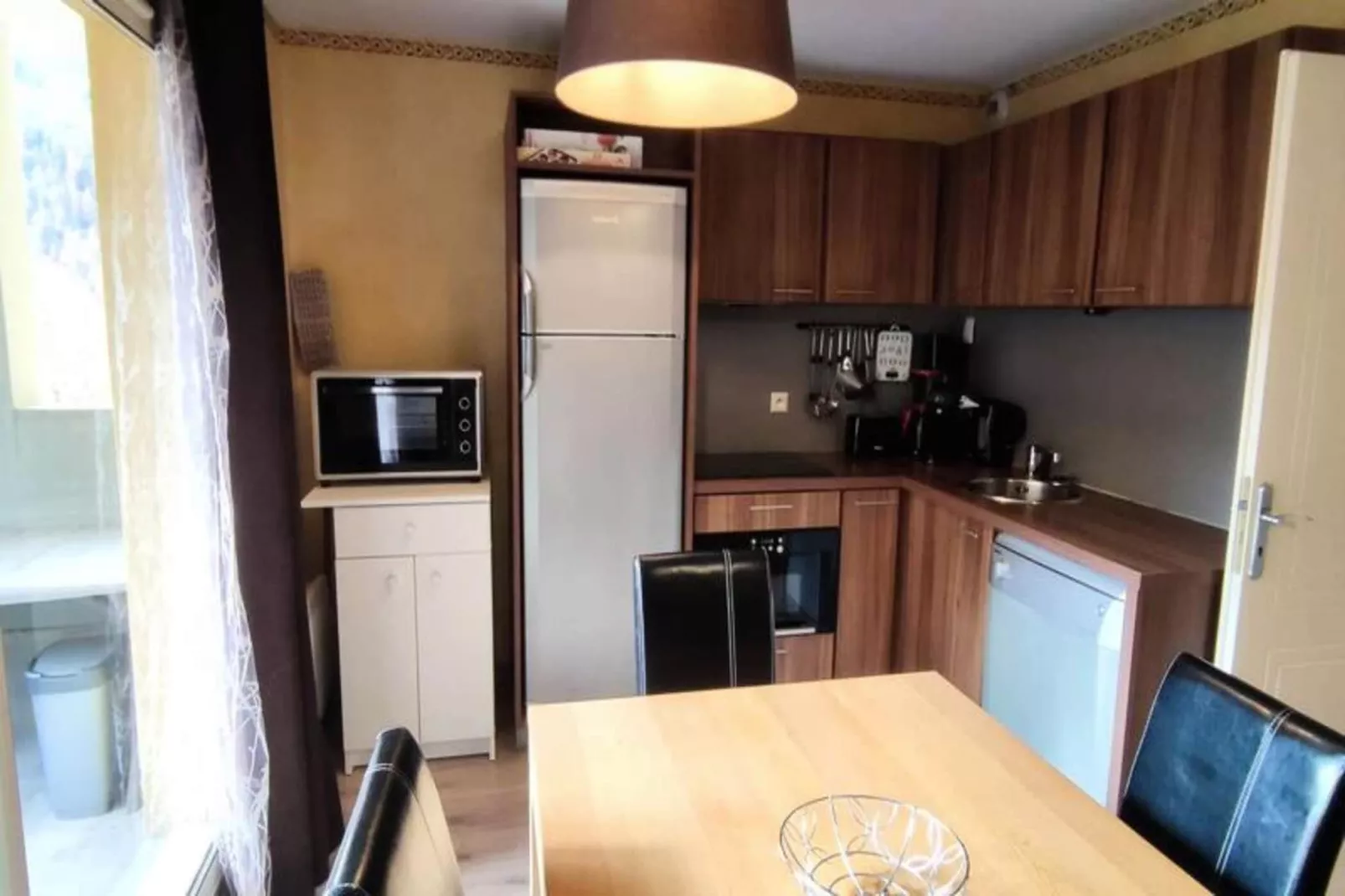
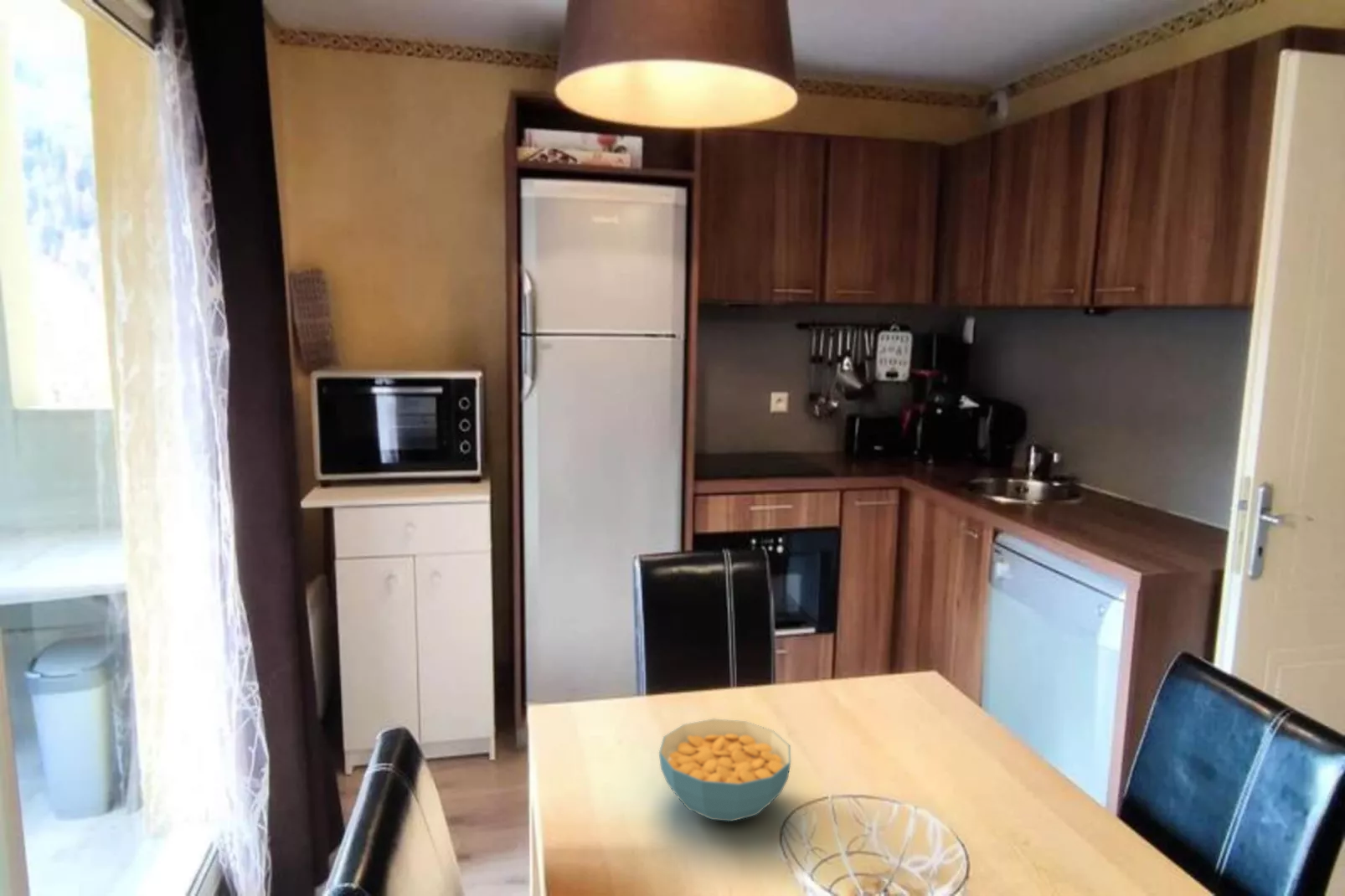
+ cereal bowl [658,718,791,822]
